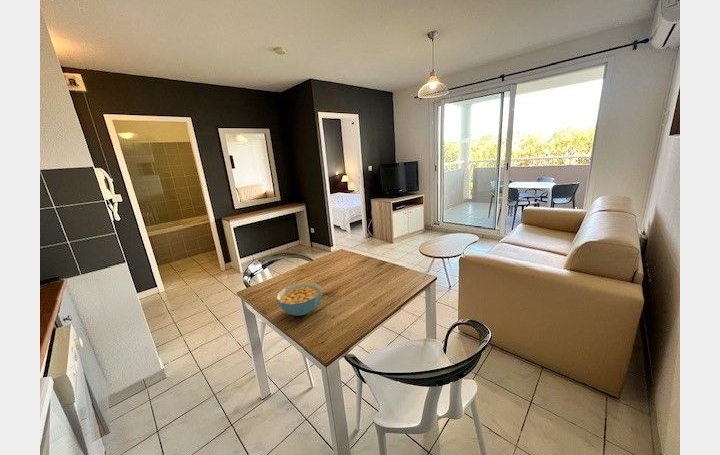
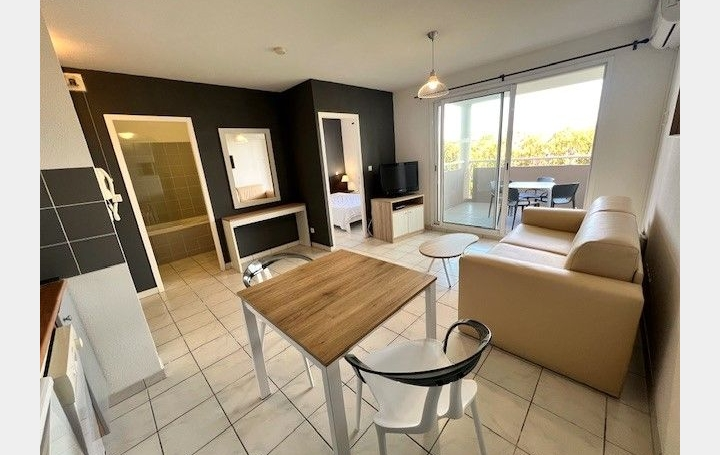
- cereal bowl [275,281,322,317]
